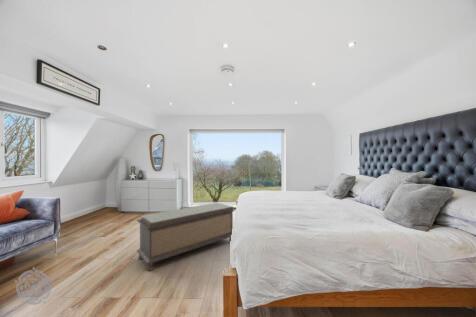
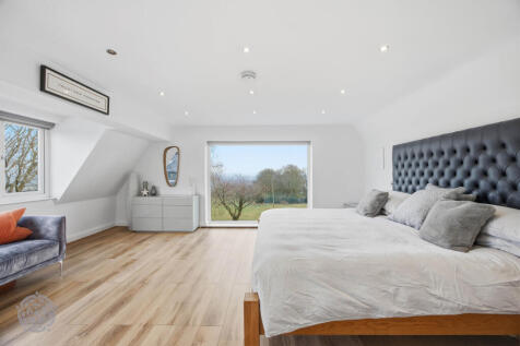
- bench [136,202,236,272]
